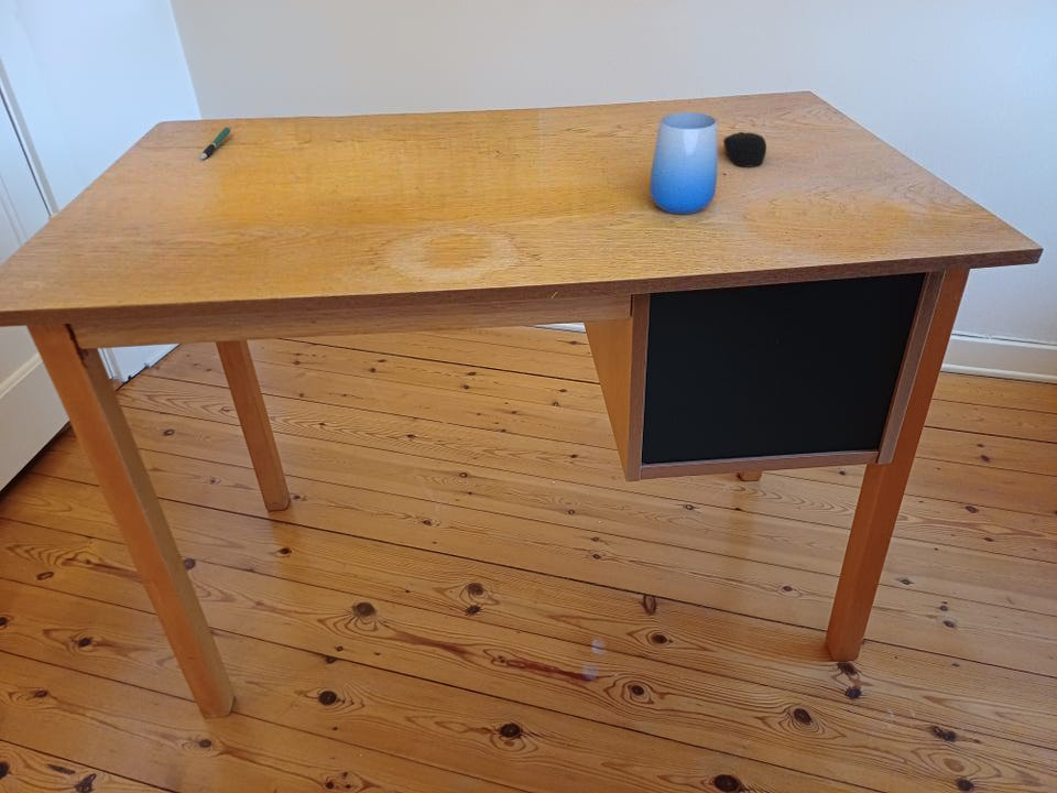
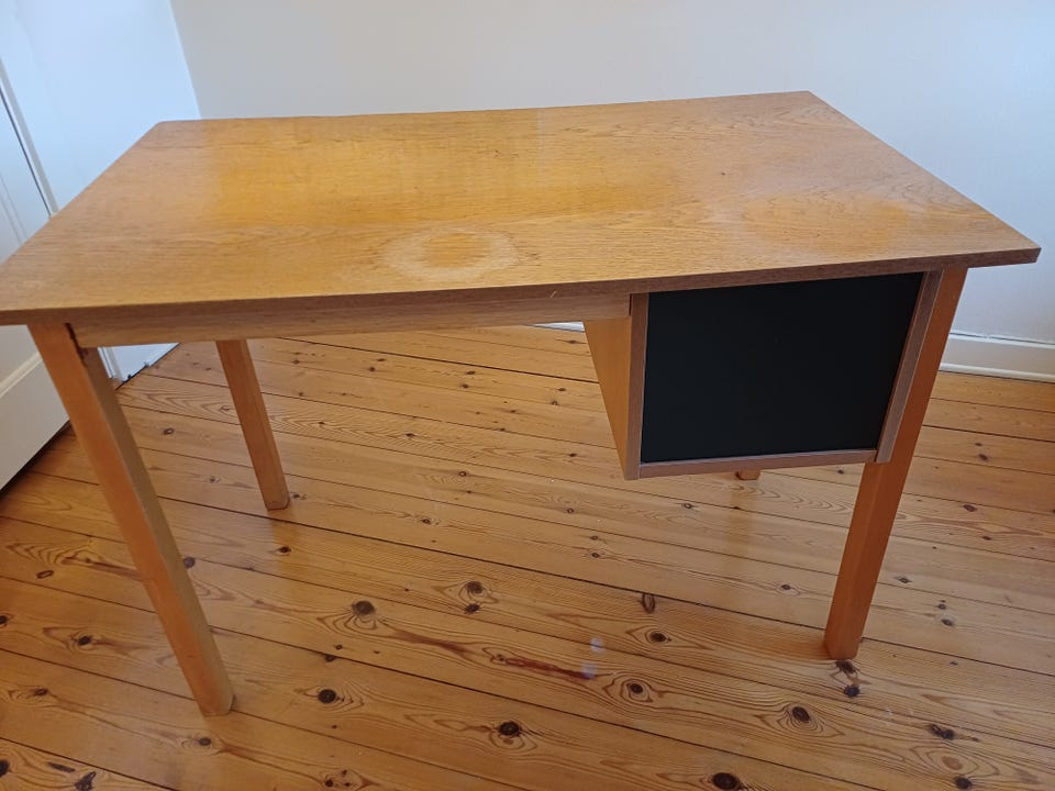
- computer mouse [722,131,767,169]
- cup [649,111,718,216]
- pen [199,124,232,161]
